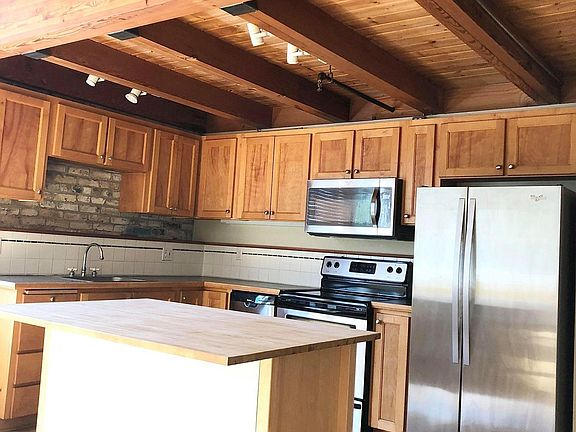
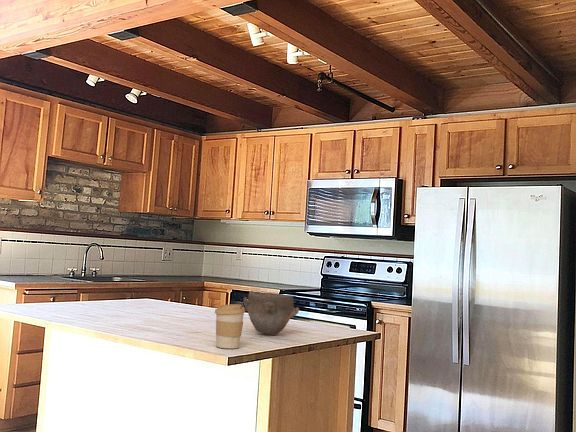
+ bowl [242,290,300,336]
+ coffee cup [214,303,246,349]
